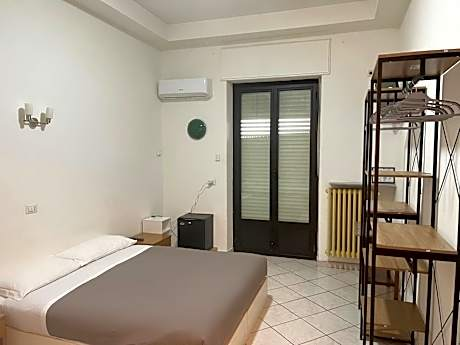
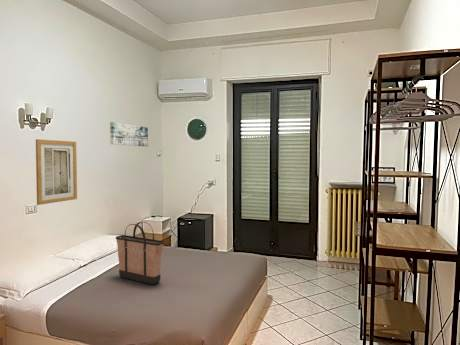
+ wall art [109,121,149,147]
+ shopping bag [115,221,165,285]
+ wall art [35,138,78,206]
